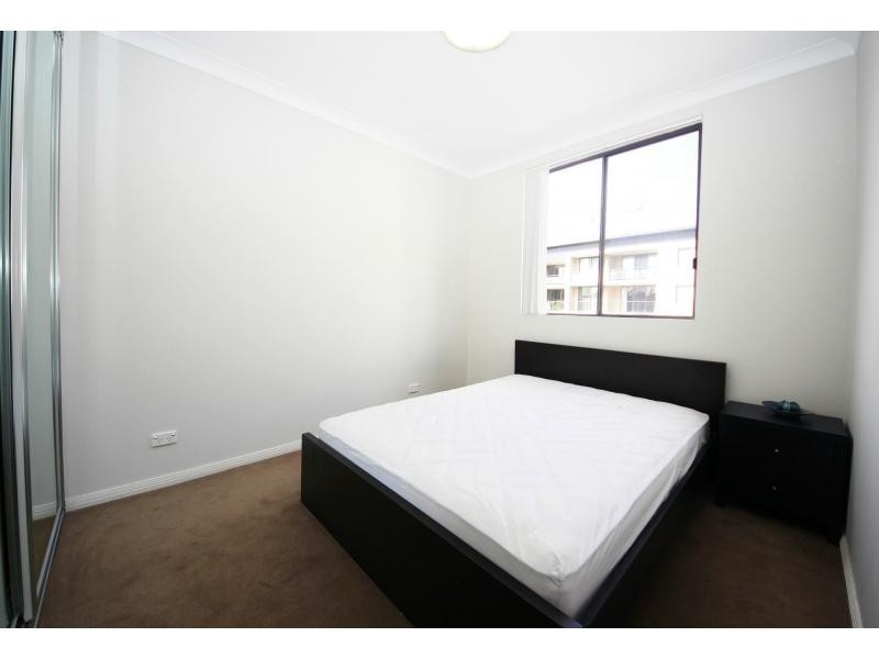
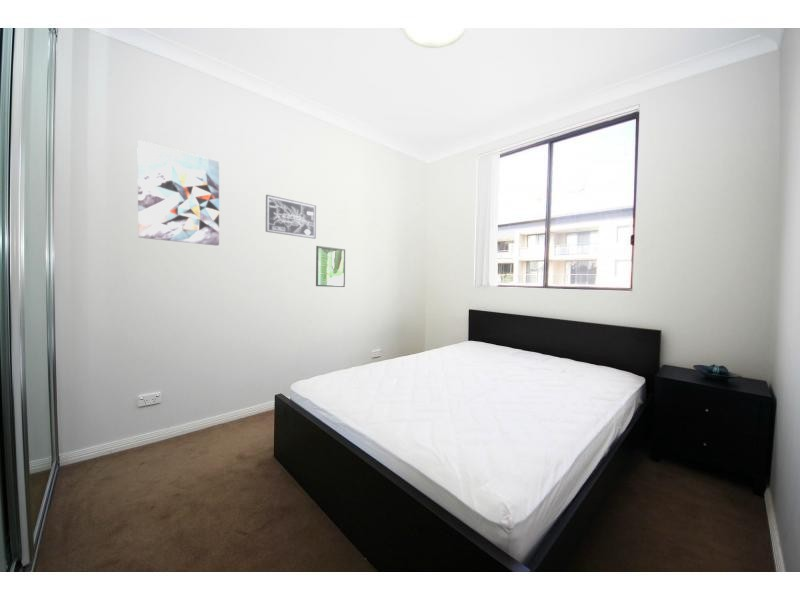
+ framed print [315,245,346,288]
+ wall art [265,194,317,240]
+ wall art [136,139,220,247]
